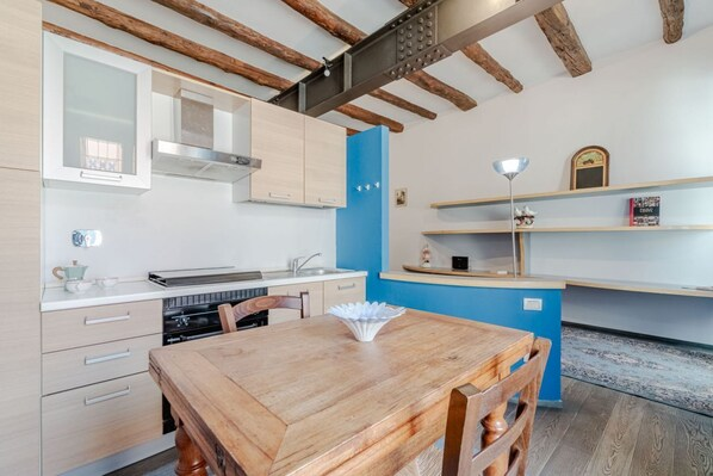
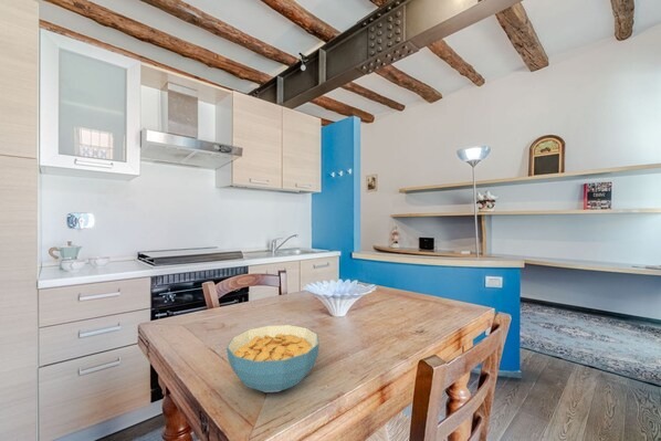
+ cereal bowl [225,324,321,393]
